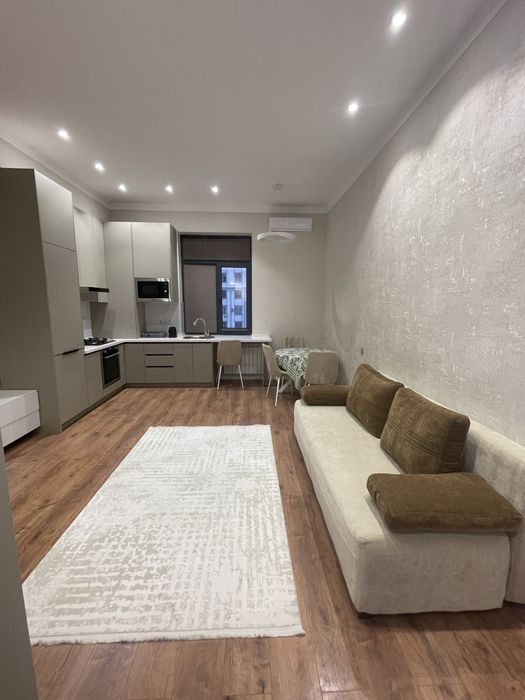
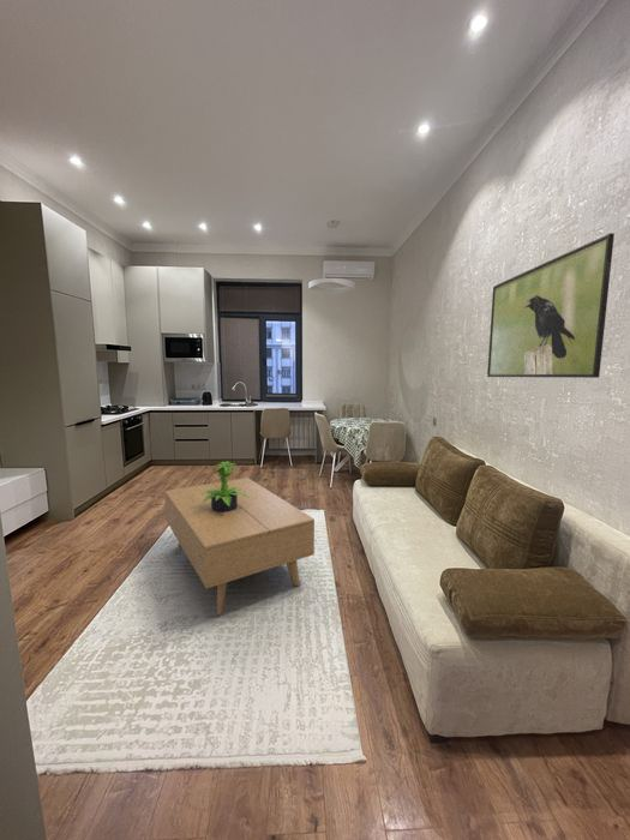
+ coffee table [163,476,316,616]
+ potted plant [202,461,248,512]
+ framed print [486,233,616,379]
